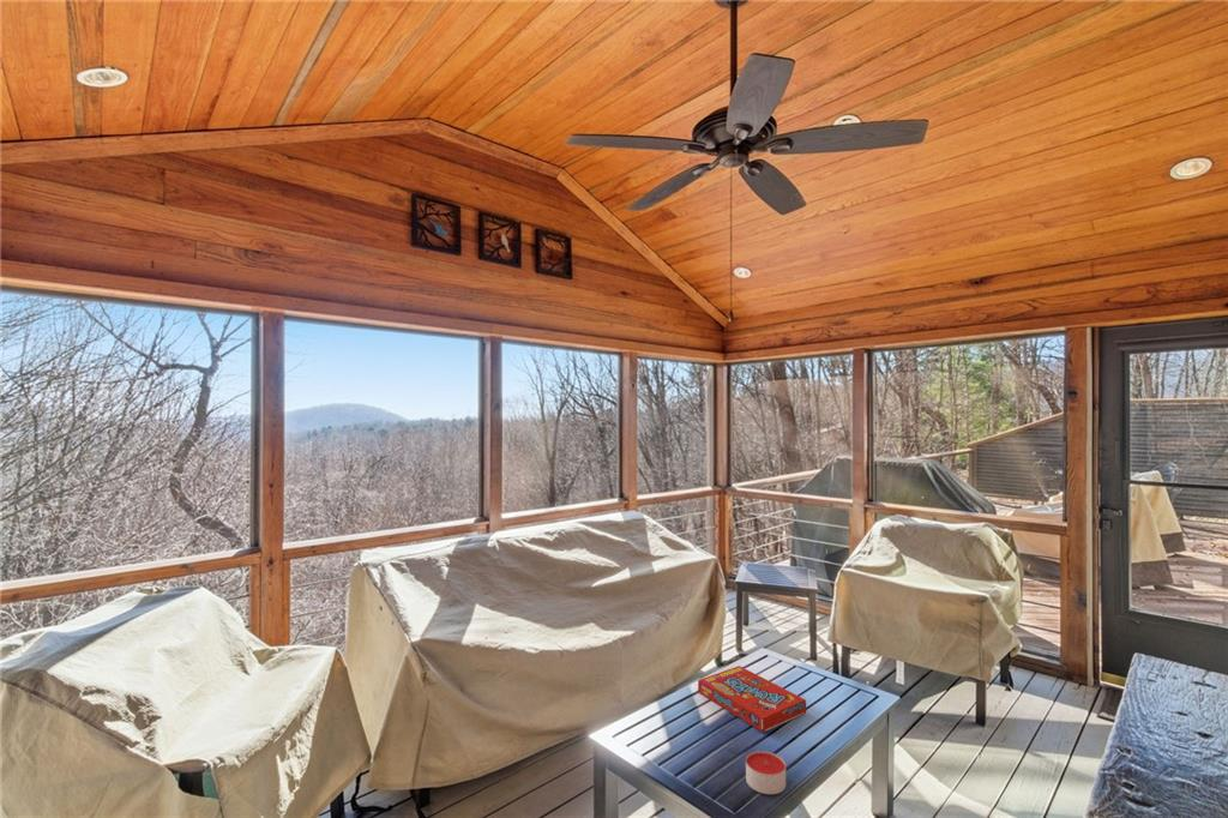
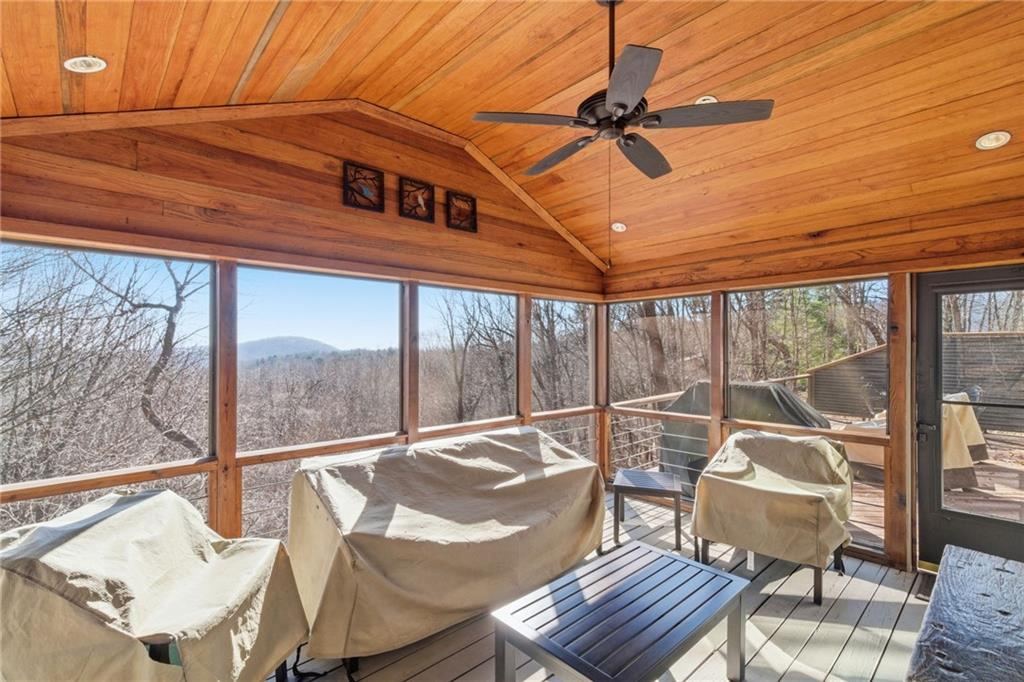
- candle [745,750,787,795]
- snack box [697,664,807,733]
